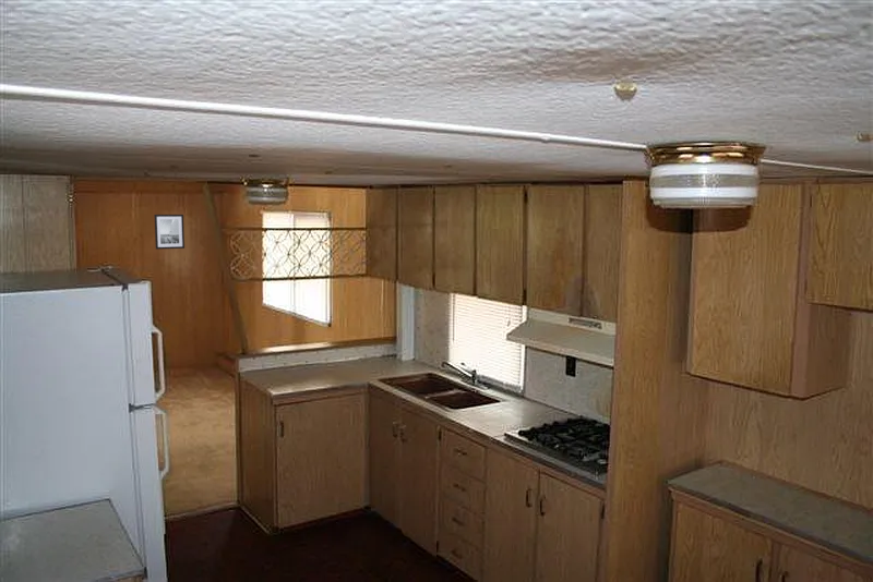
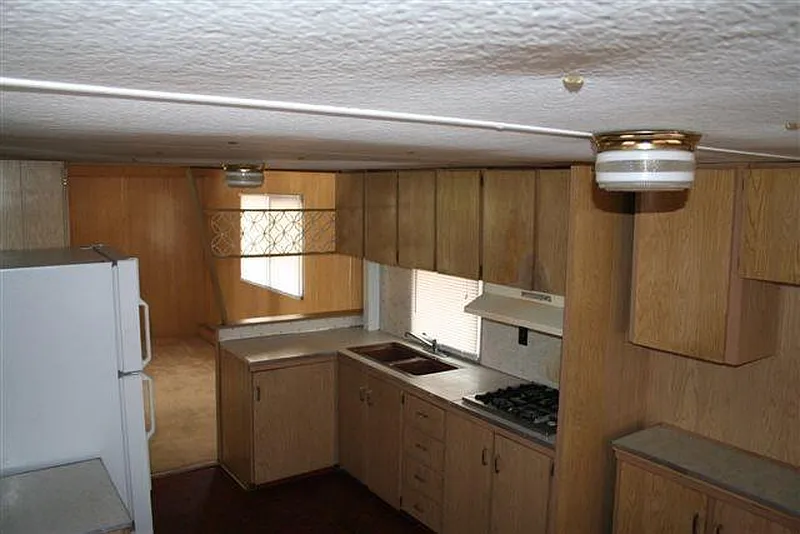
- wall art [153,214,186,251]
